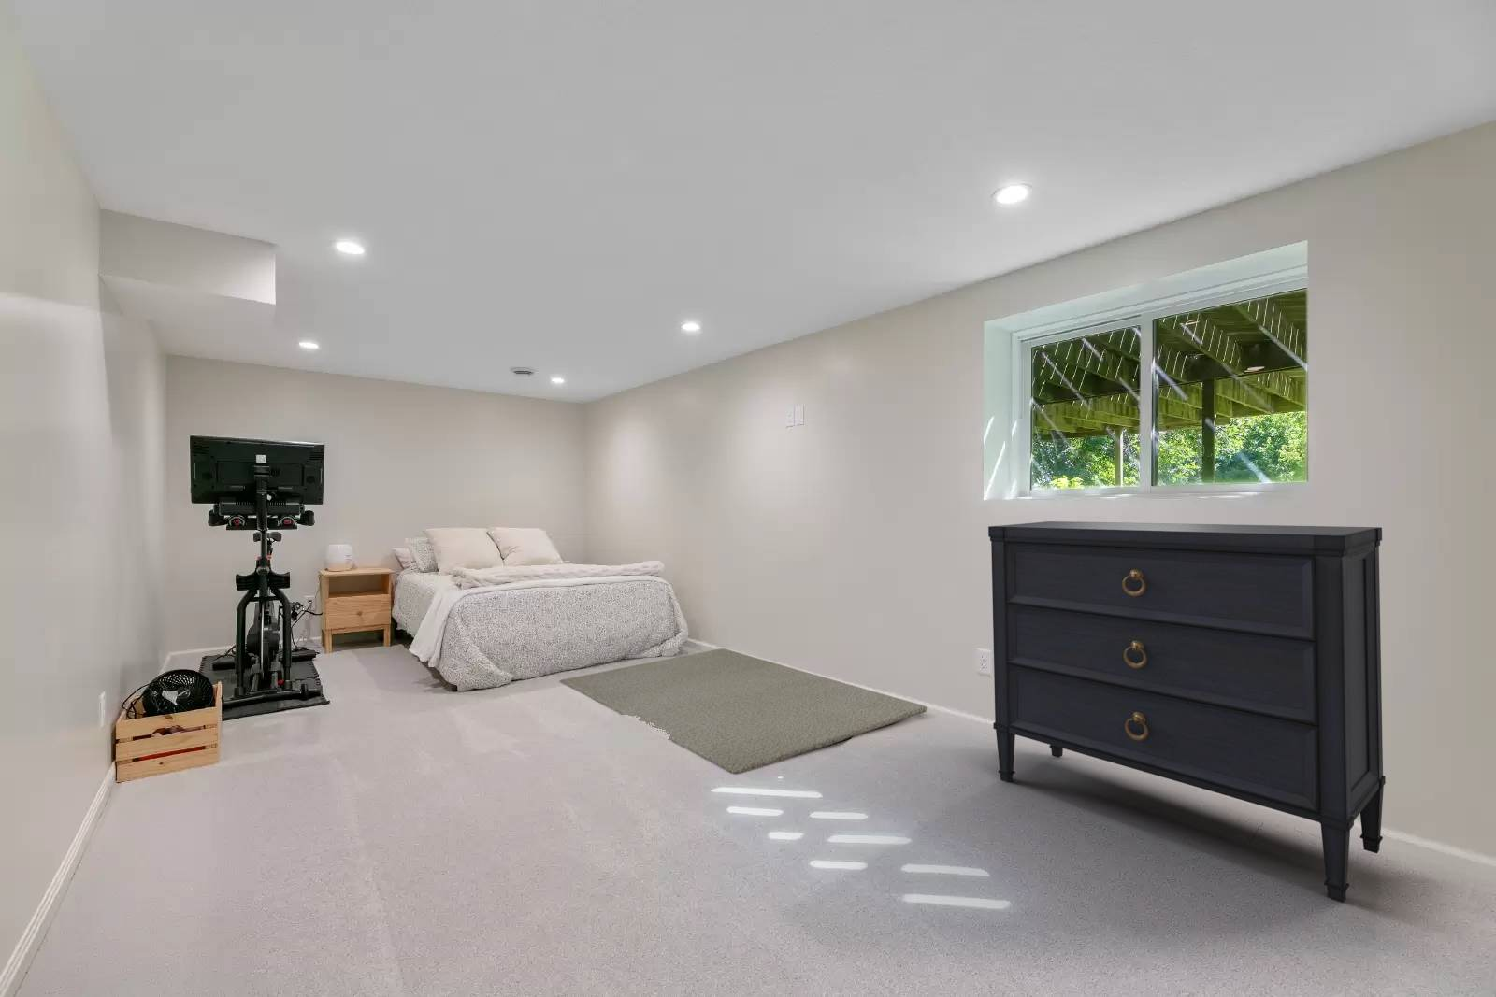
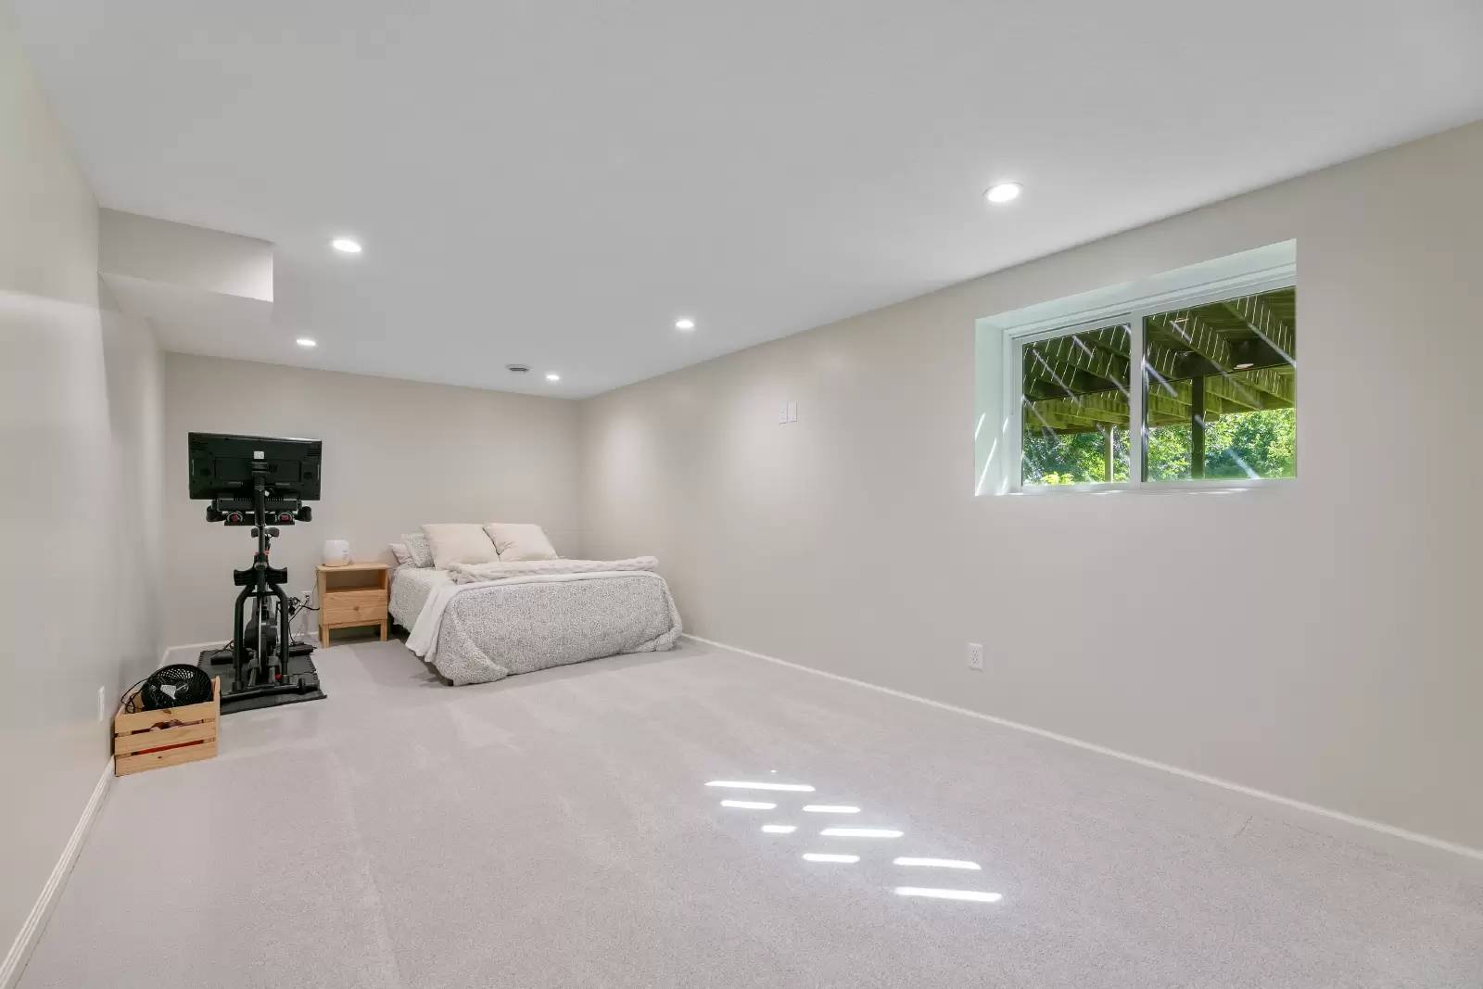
- rug [559,648,927,774]
- dresser [987,521,1387,904]
